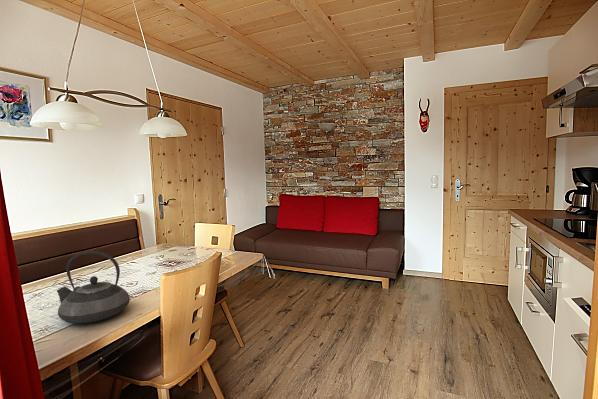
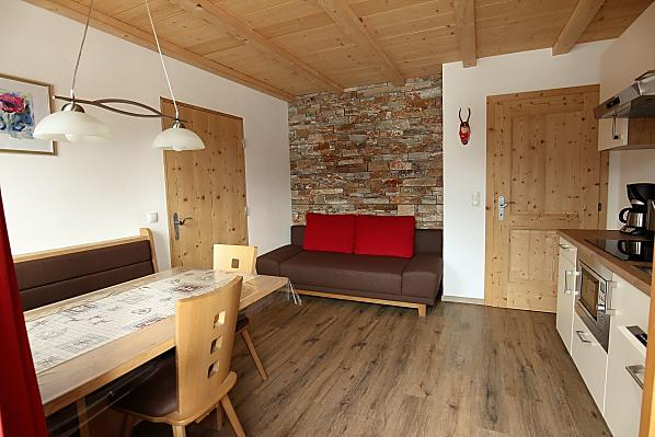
- teapot [56,250,131,324]
